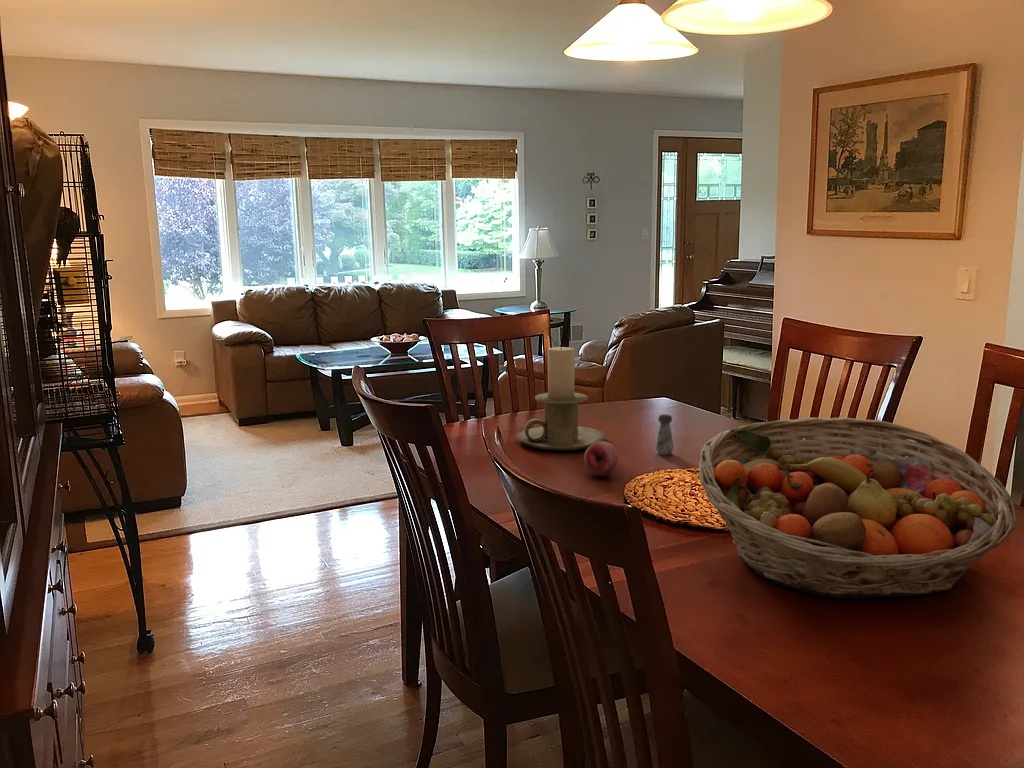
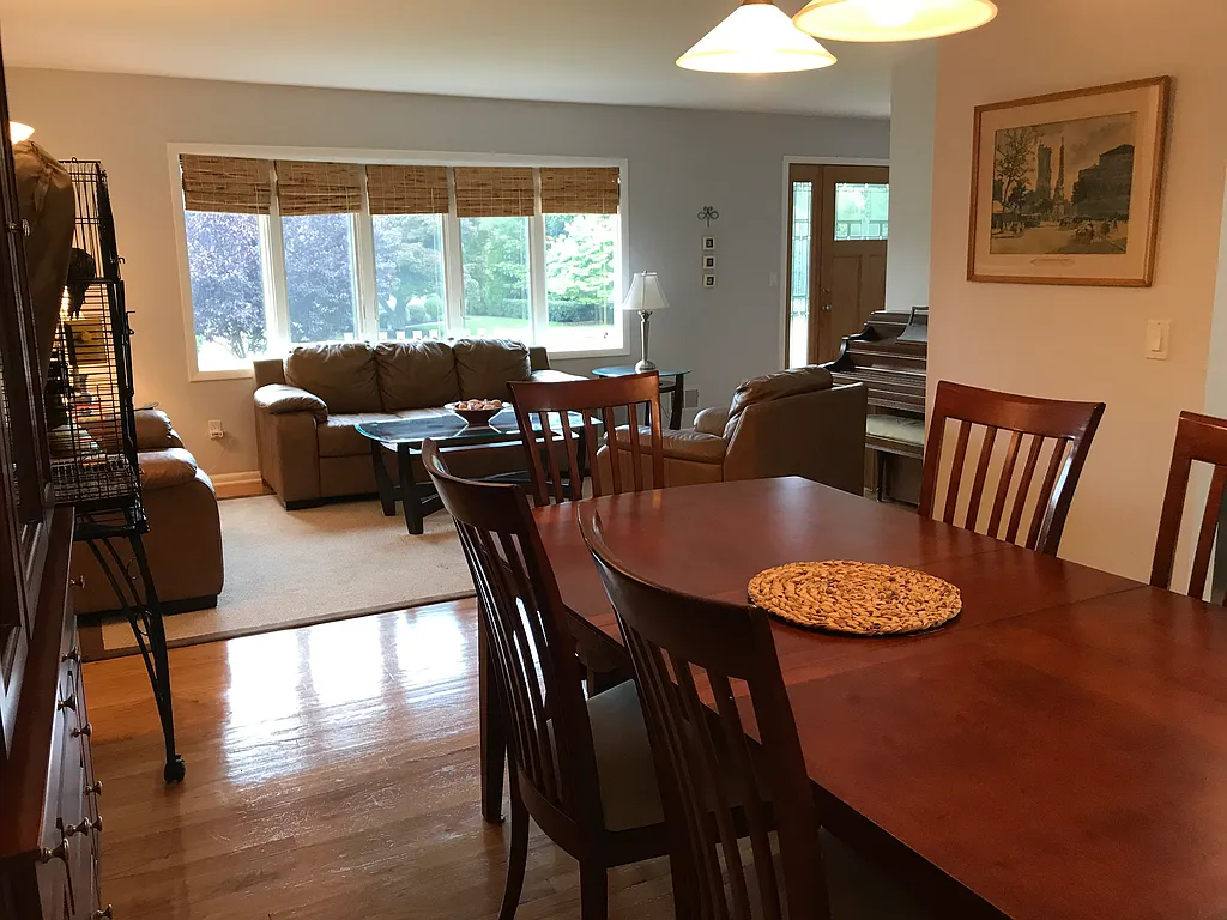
- fruit basket [698,416,1017,599]
- candle holder [516,346,607,452]
- fruit [583,440,620,477]
- salt shaker [655,413,675,457]
